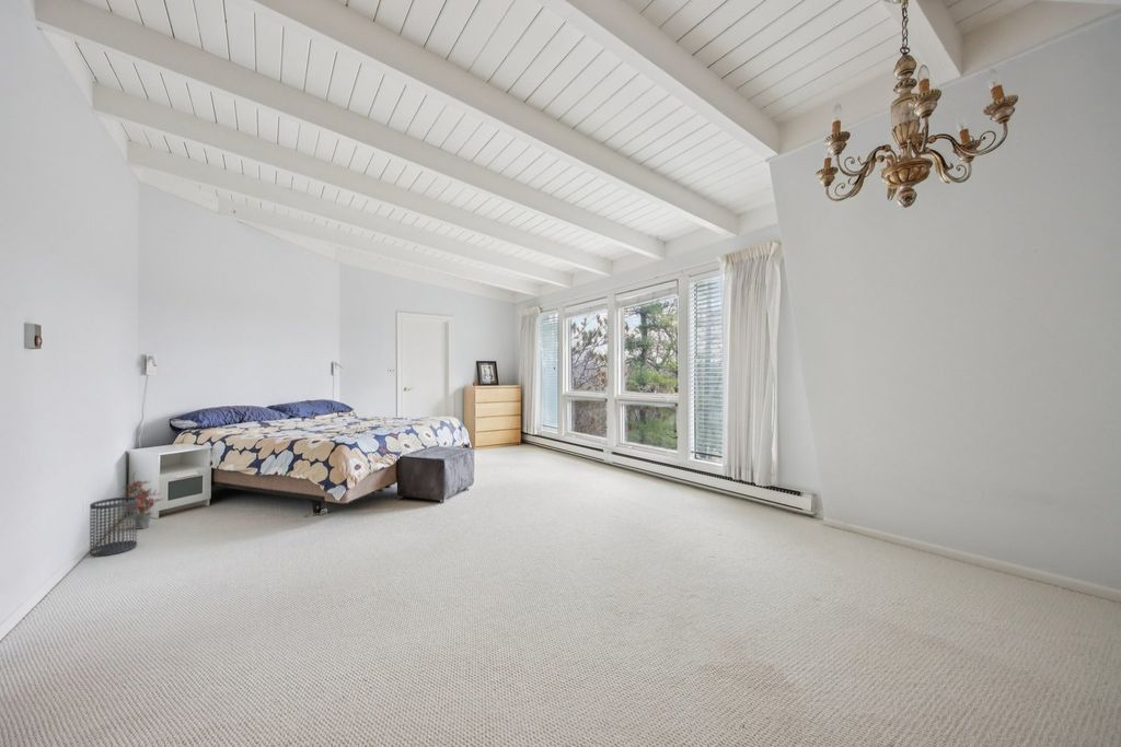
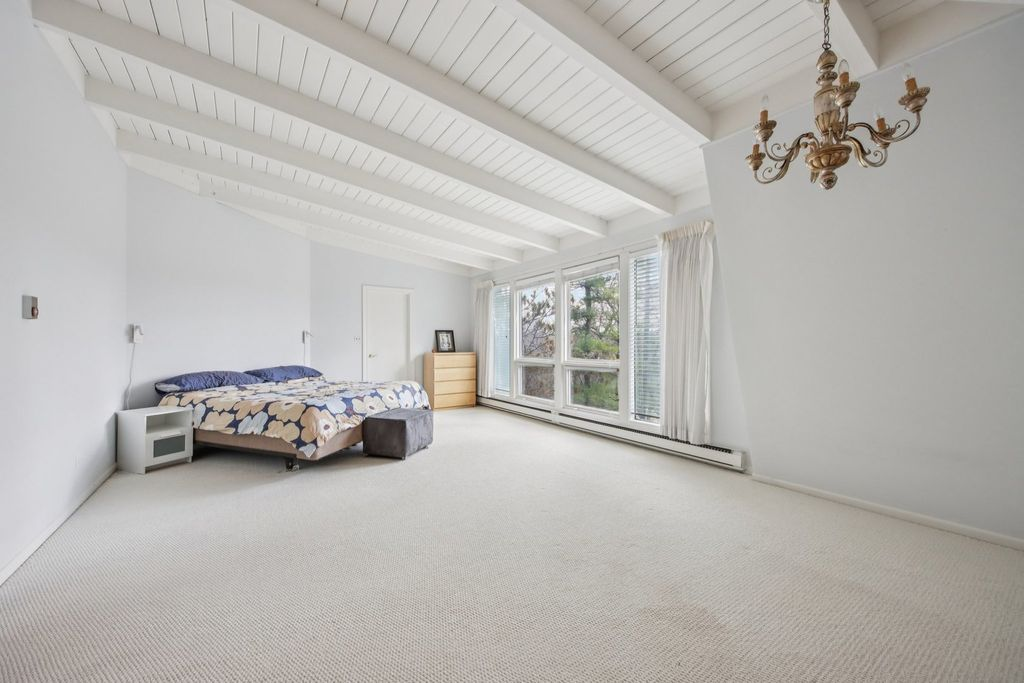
- potted plant [120,470,165,530]
- wastebasket [89,495,138,558]
